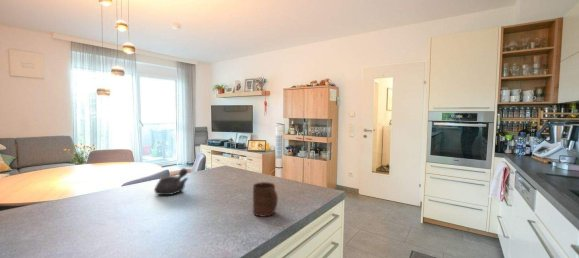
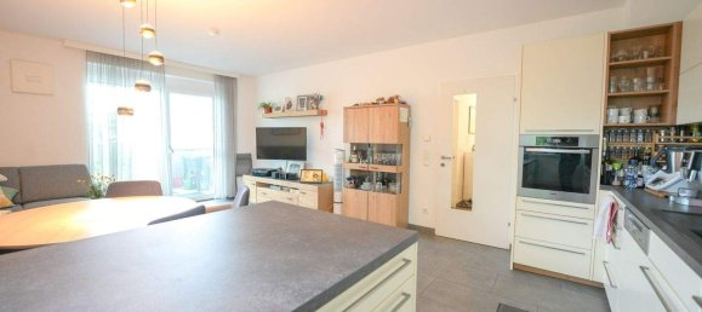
- cup [252,181,279,218]
- teapot [153,167,189,196]
